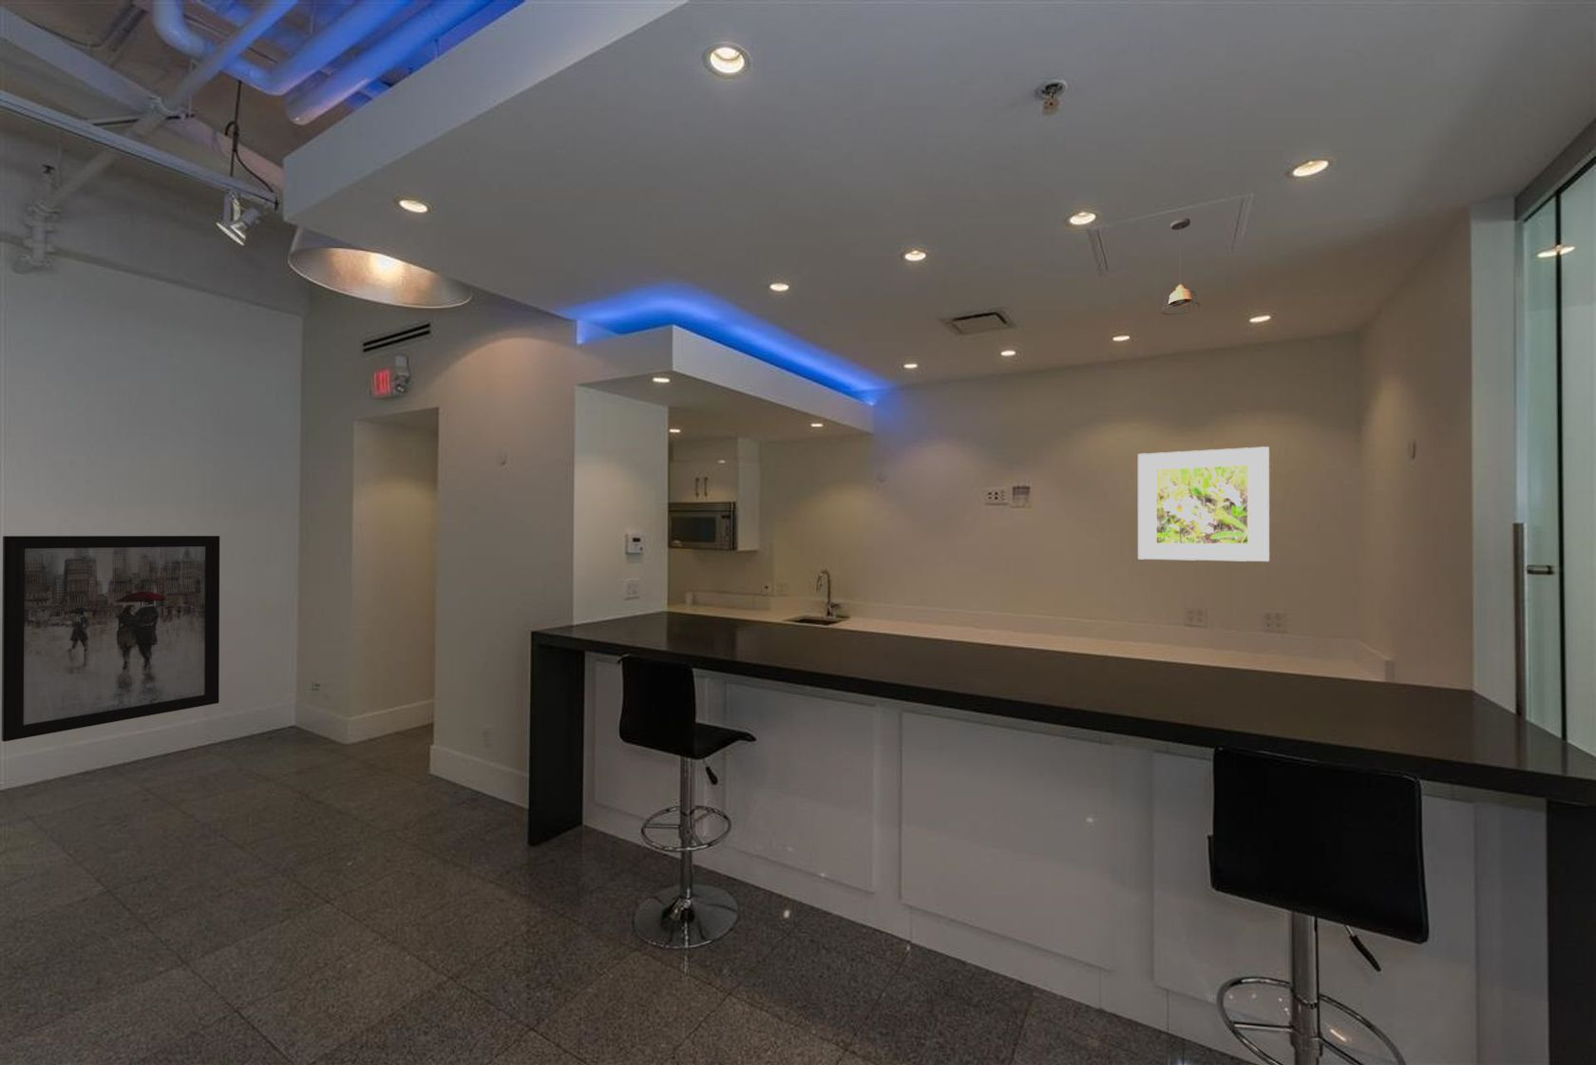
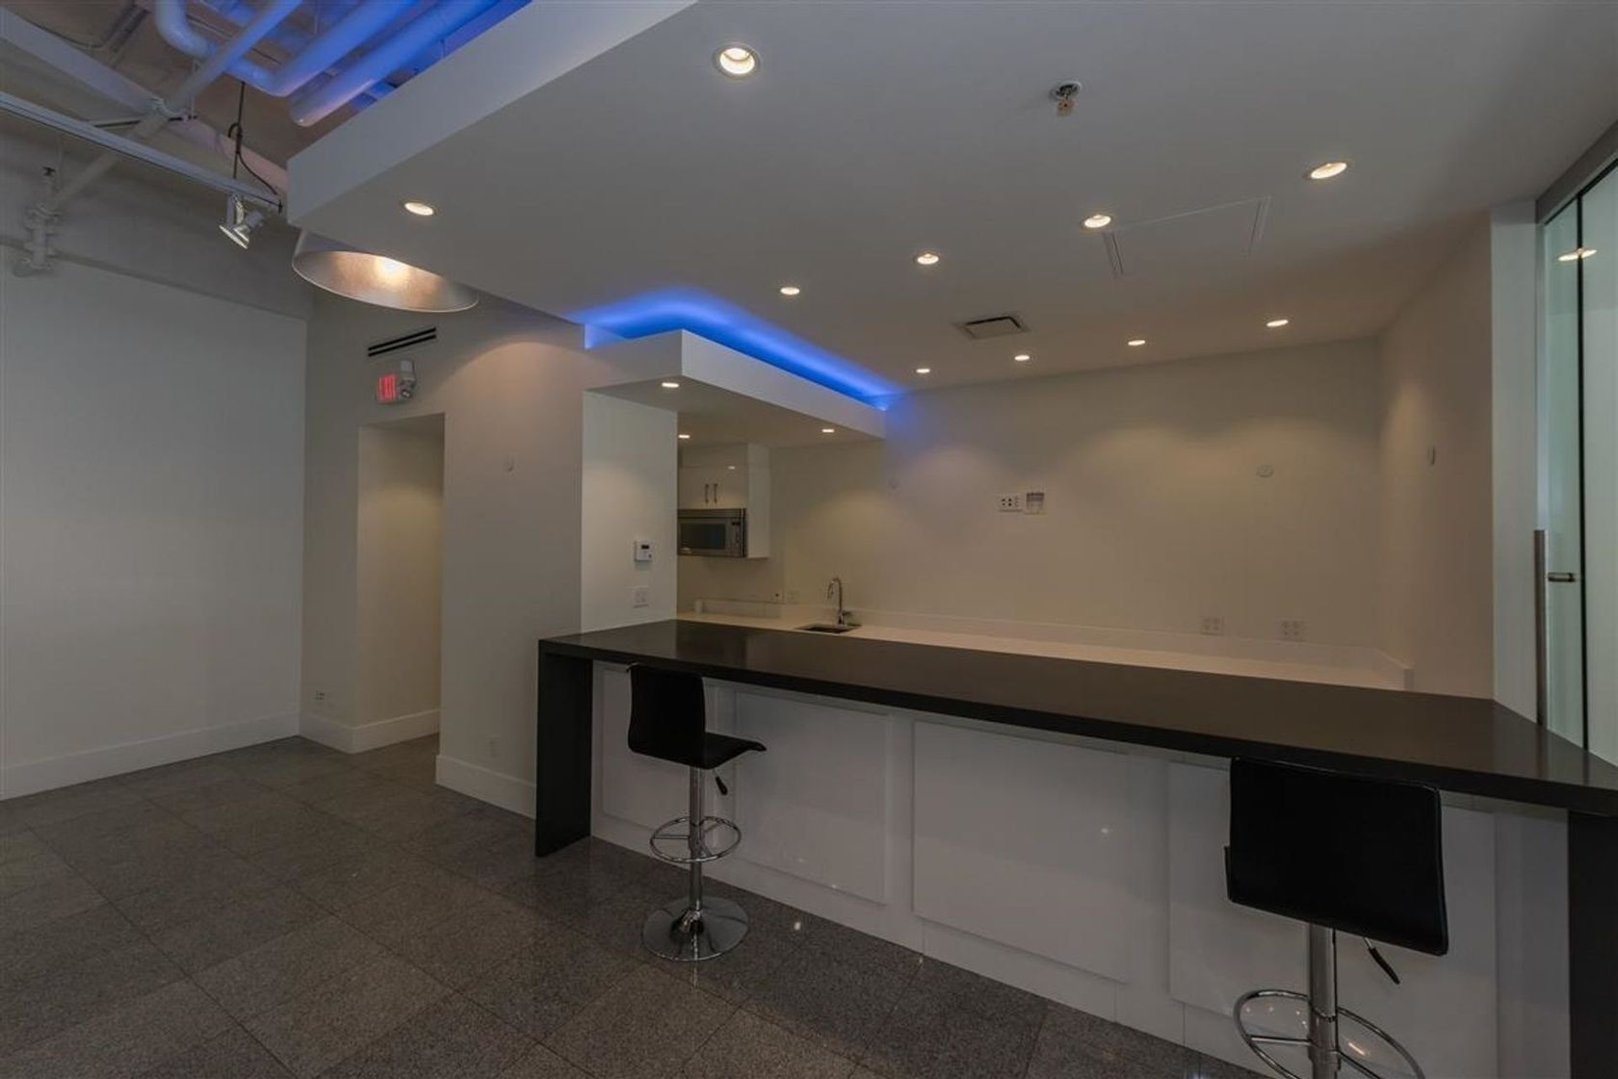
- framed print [1137,446,1270,562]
- pendant light [1161,218,1200,315]
- wall art [1,535,220,743]
